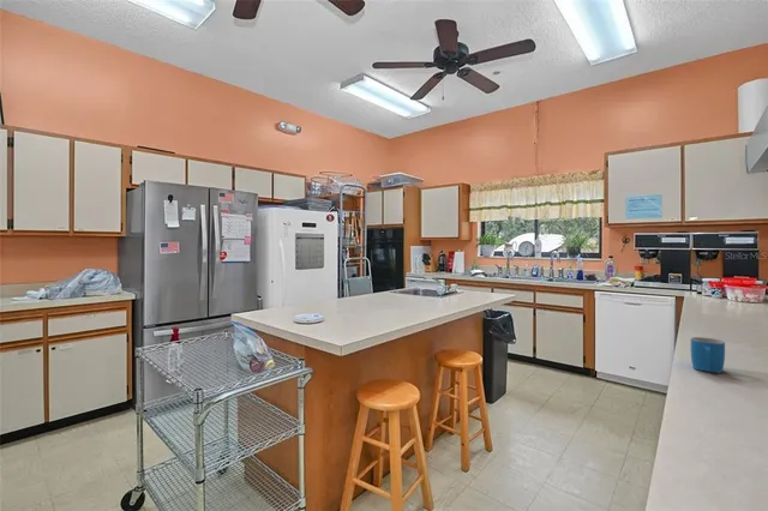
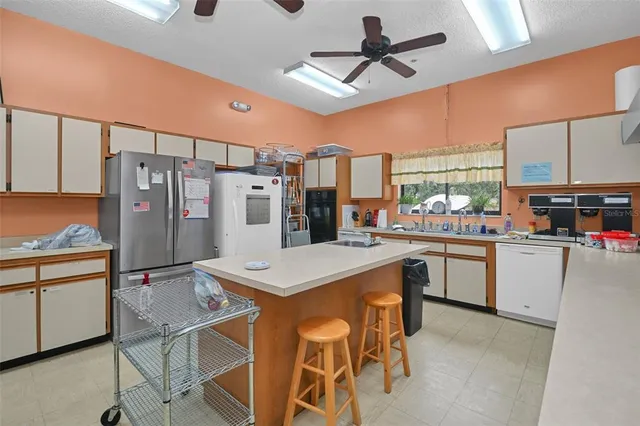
- mug [690,336,726,374]
